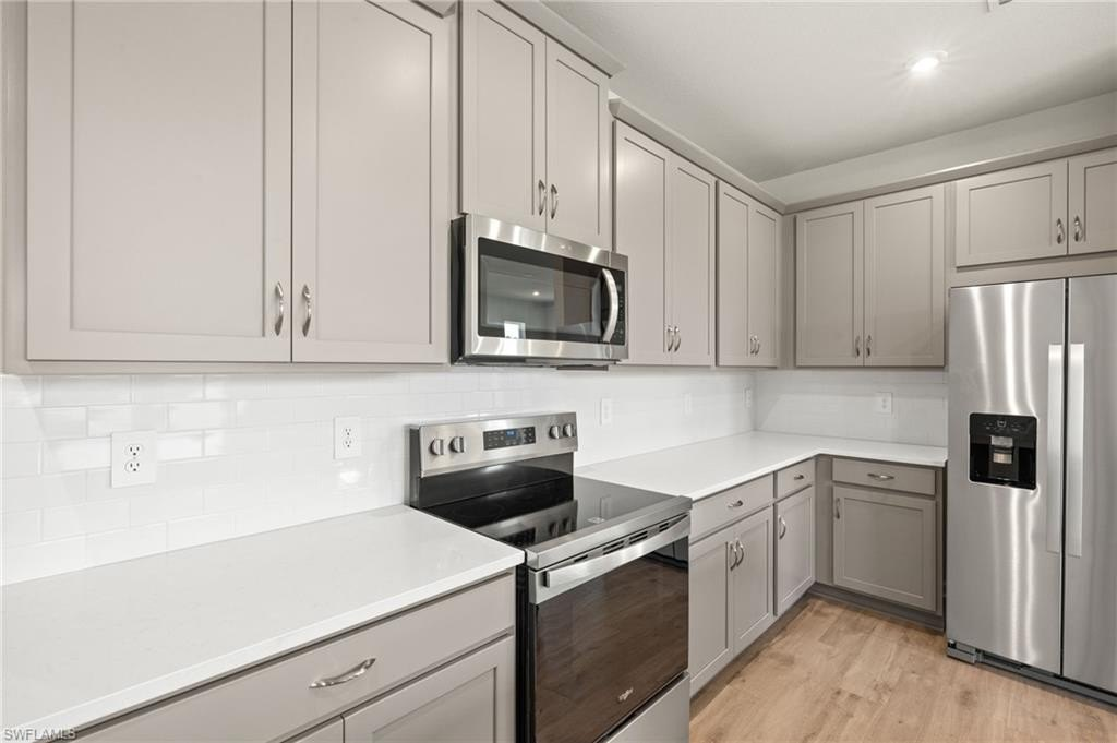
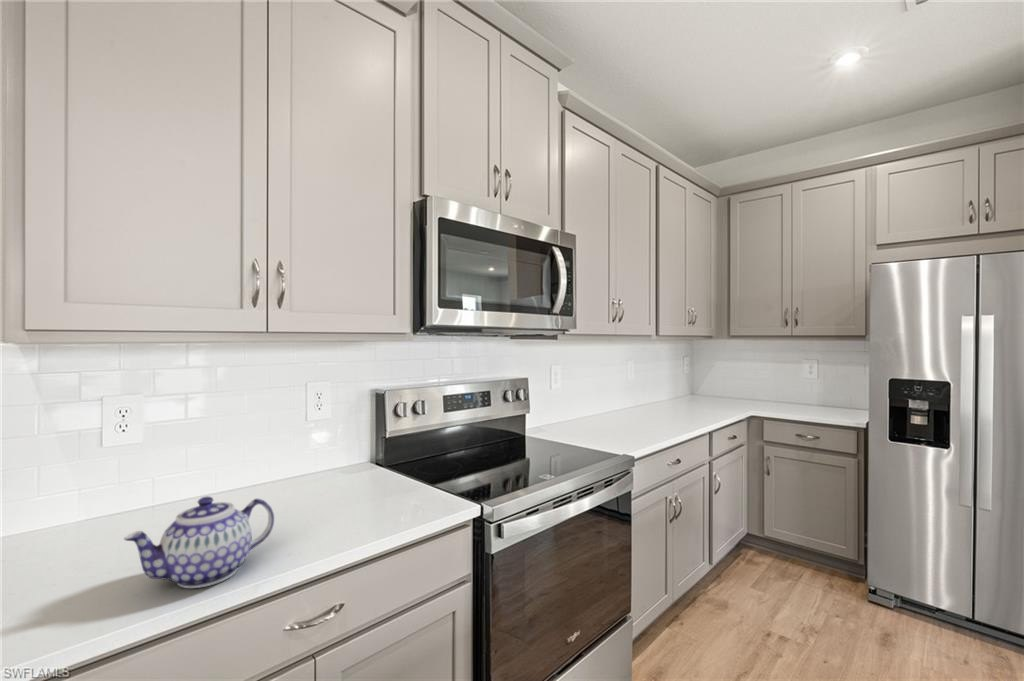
+ teapot [123,496,275,589]
